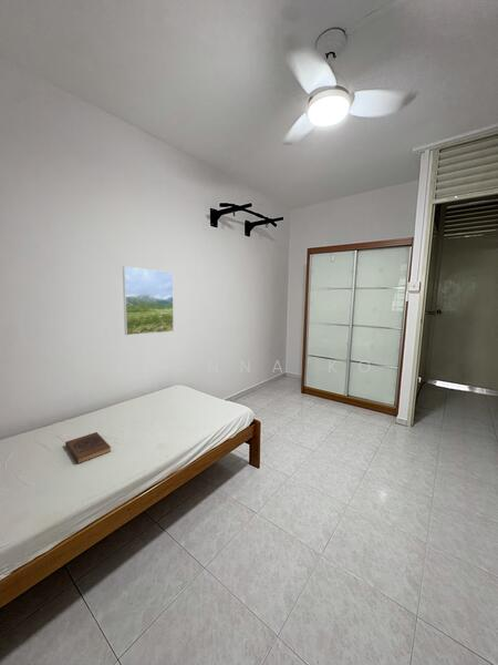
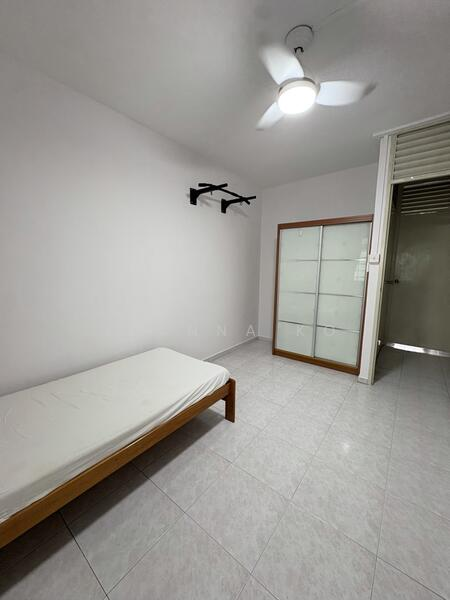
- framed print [122,265,175,336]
- book [64,431,112,464]
